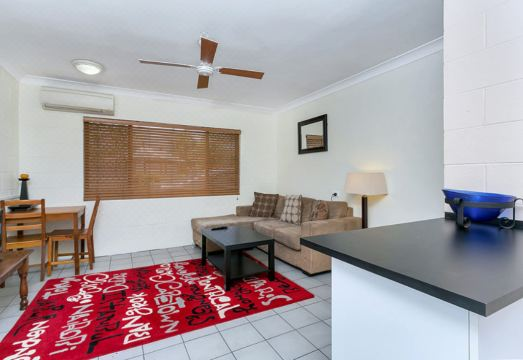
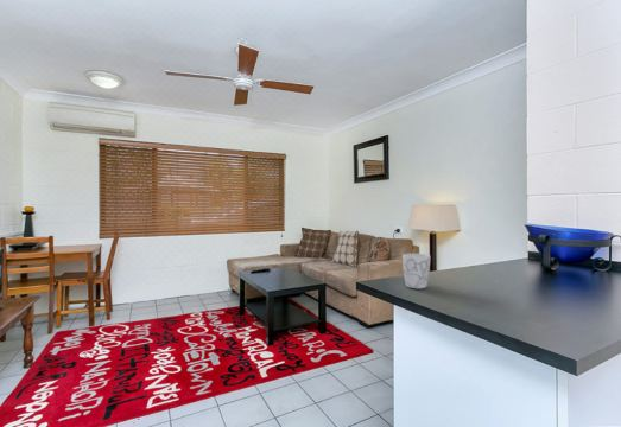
+ mug [401,253,431,289]
